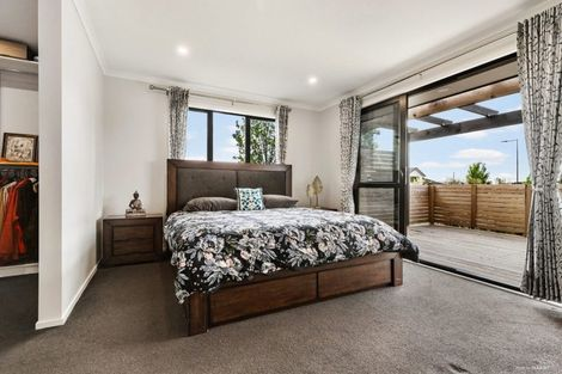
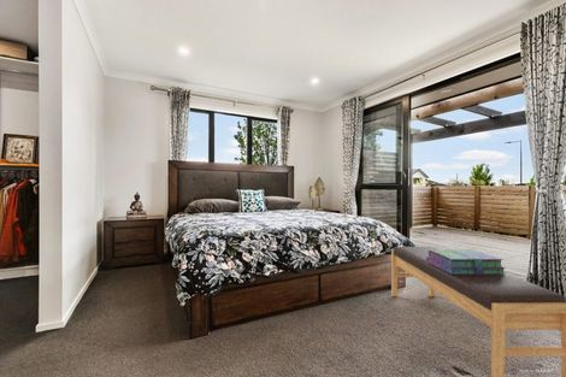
+ bench [390,246,566,377]
+ stack of books [426,248,507,275]
